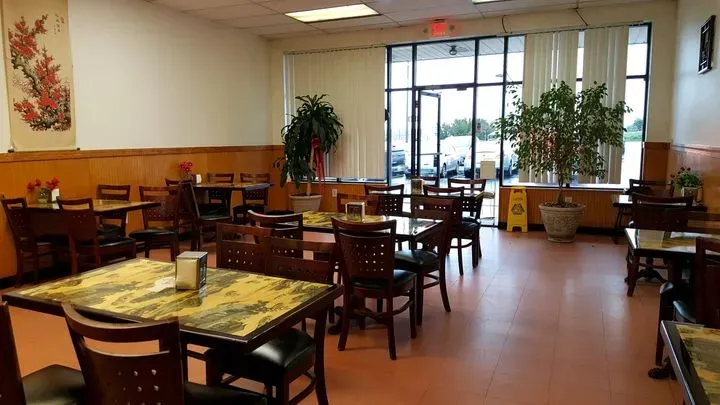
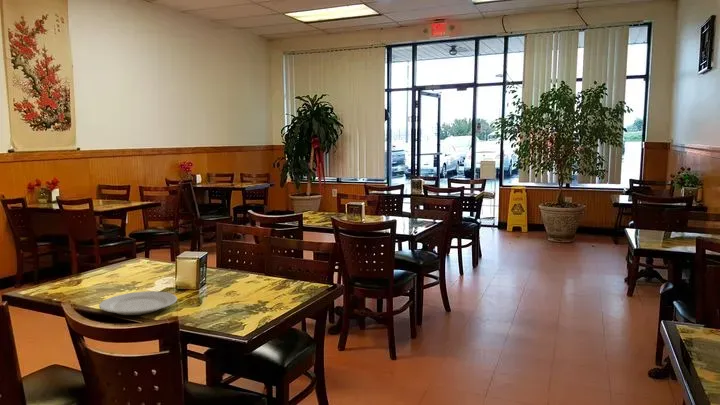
+ chinaware [98,290,178,316]
